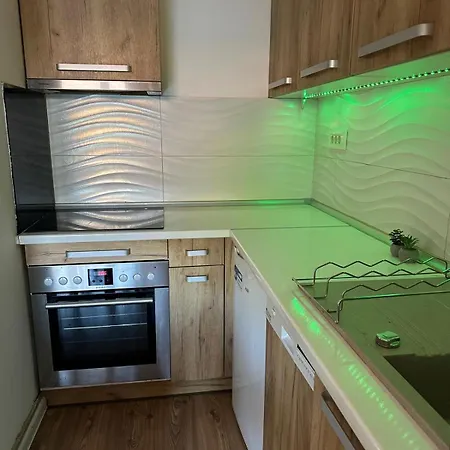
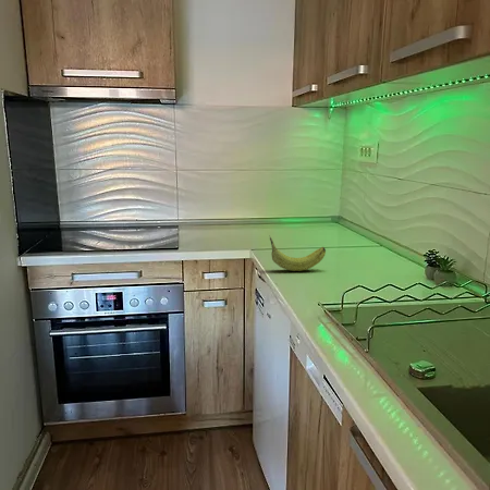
+ fruit [269,234,327,272]
